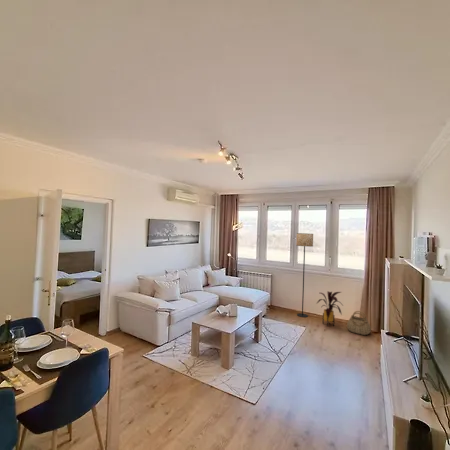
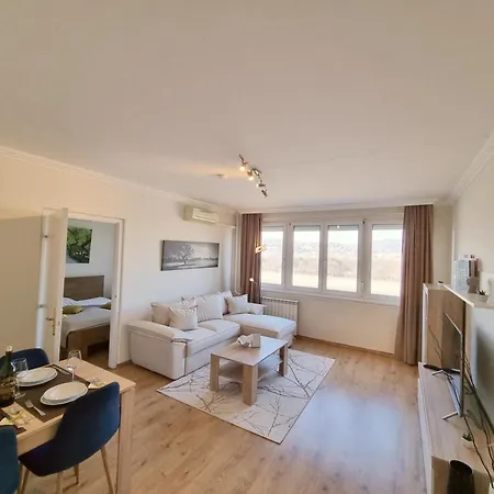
- basket [346,310,372,336]
- house plant [315,291,343,327]
- floor lamp [295,232,314,318]
